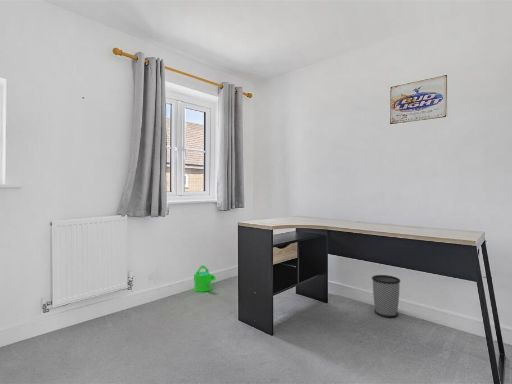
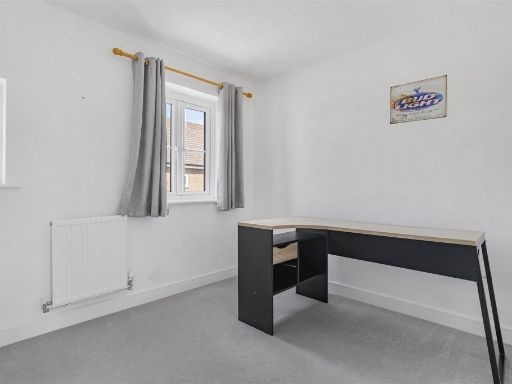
- wastebasket [371,274,401,318]
- watering can [193,264,217,293]
